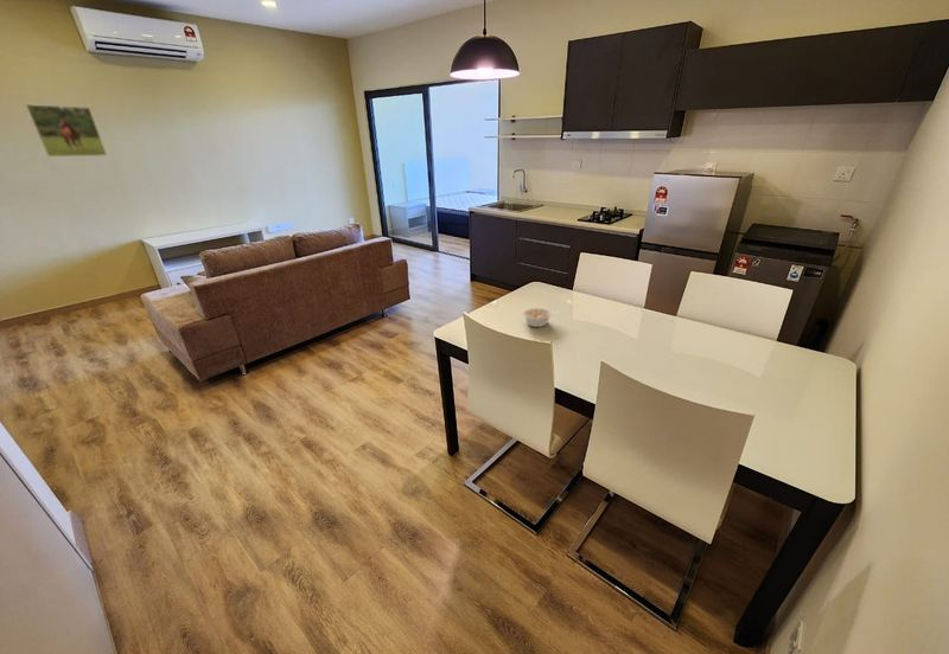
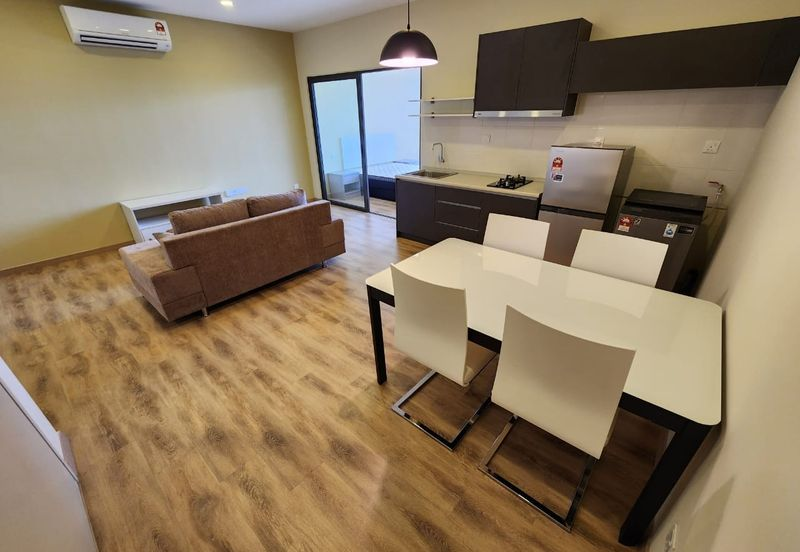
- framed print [24,103,108,158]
- legume [522,307,560,328]
